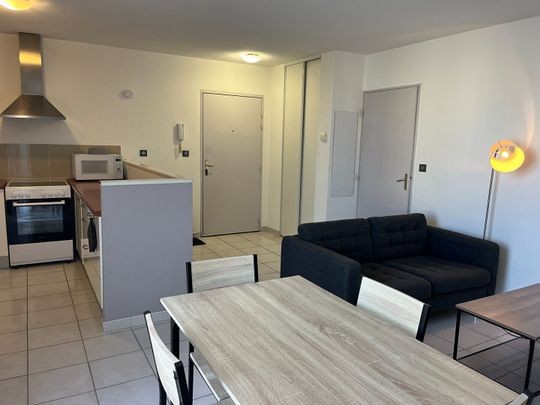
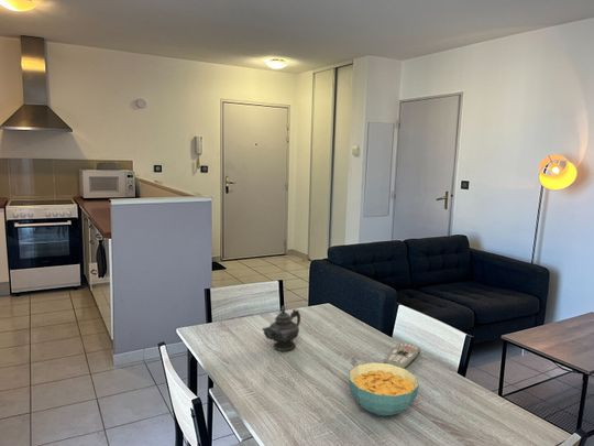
+ remote control [384,341,422,369]
+ cereal bowl [348,361,420,417]
+ teapot [261,305,301,352]
